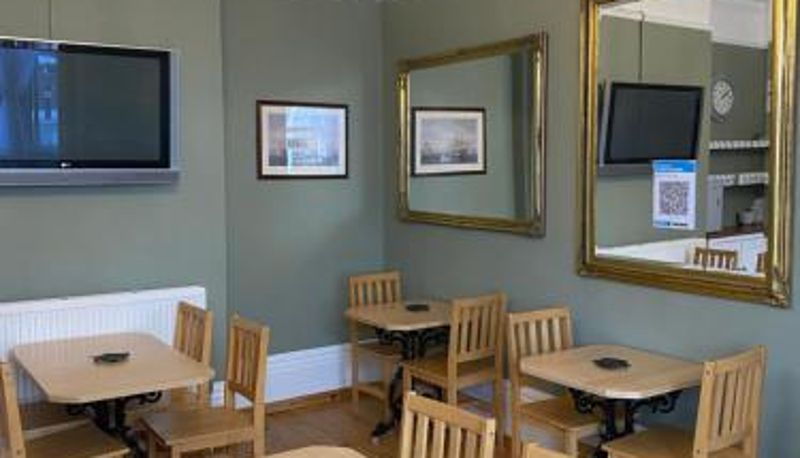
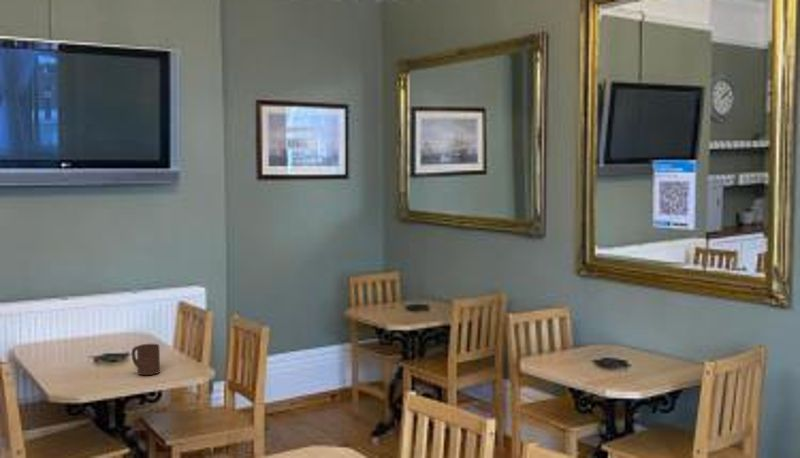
+ cup [130,343,161,376]
